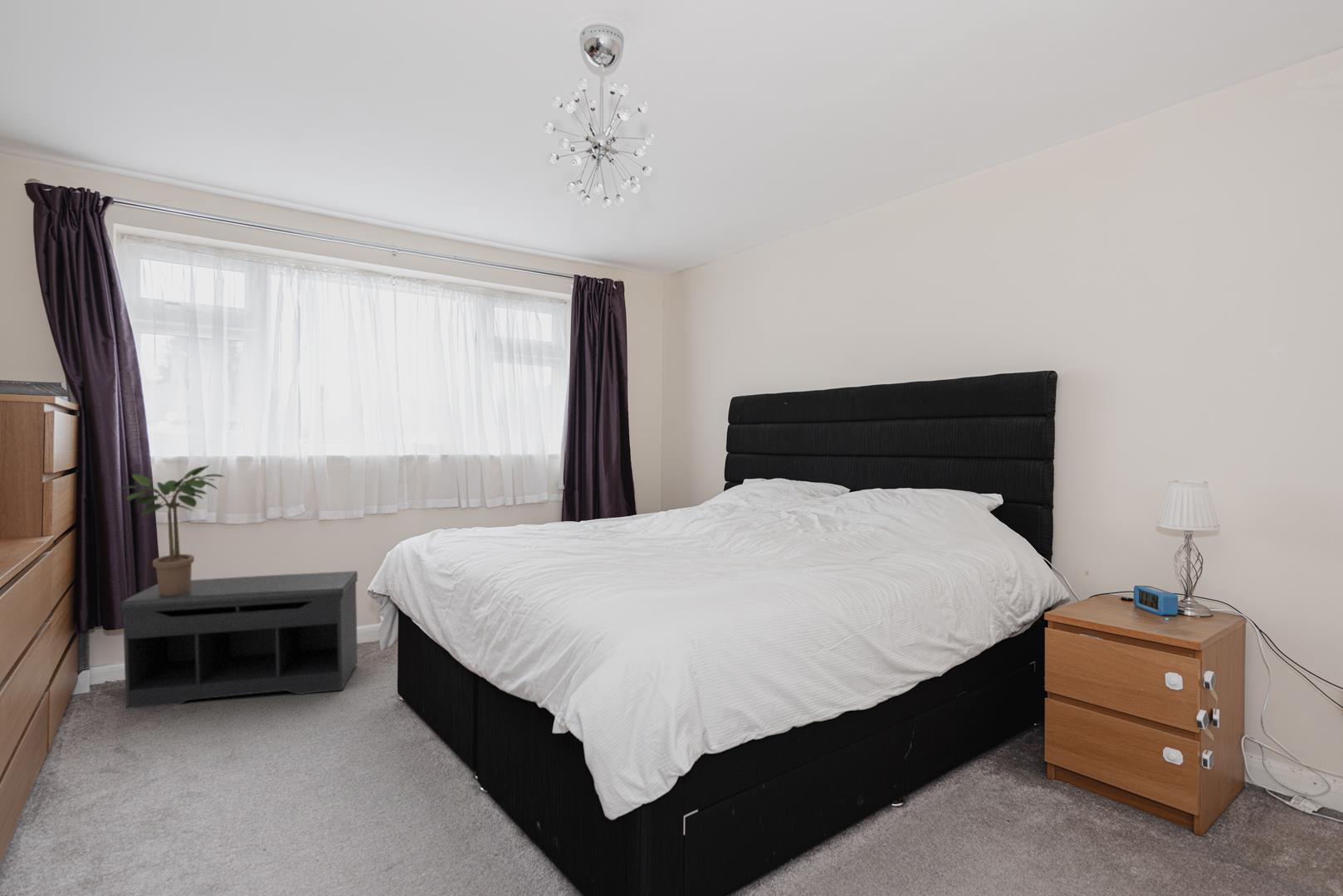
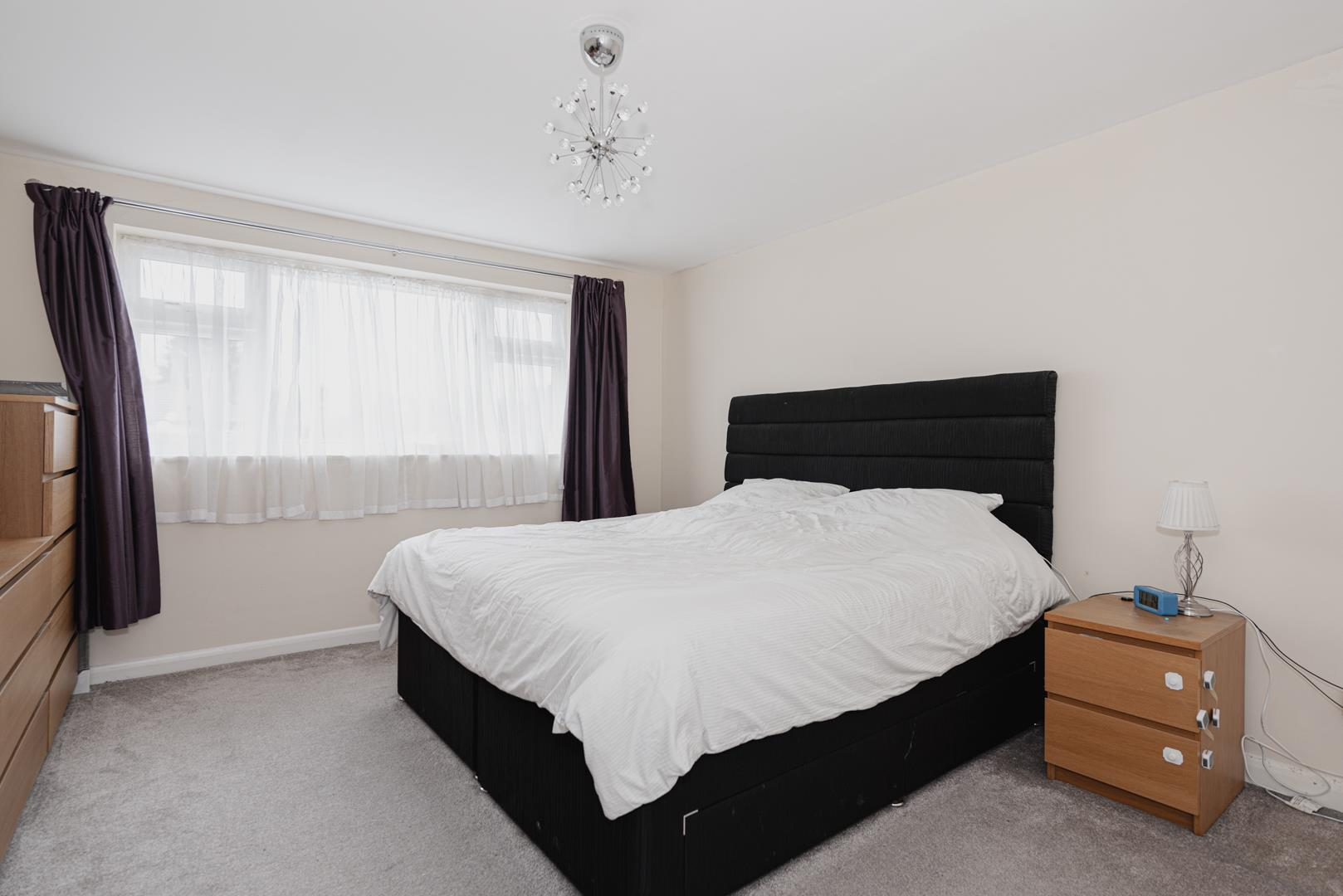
- bench [120,570,359,709]
- potted plant [115,465,225,596]
